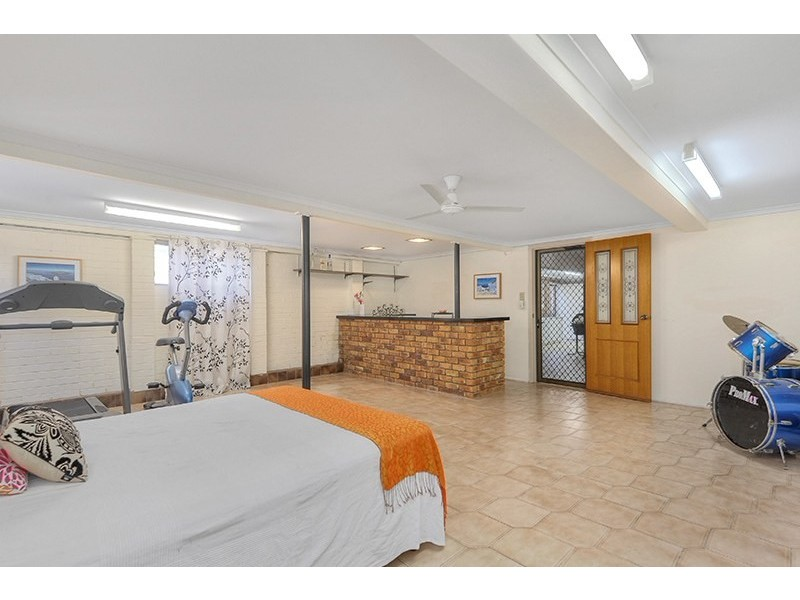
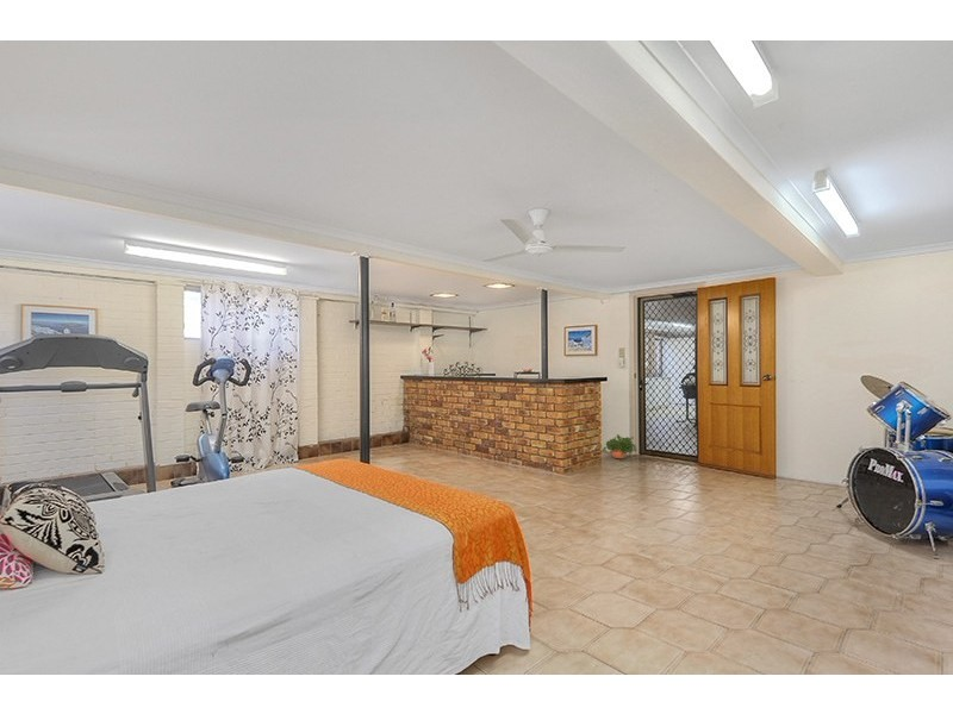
+ potted plant [600,433,637,462]
